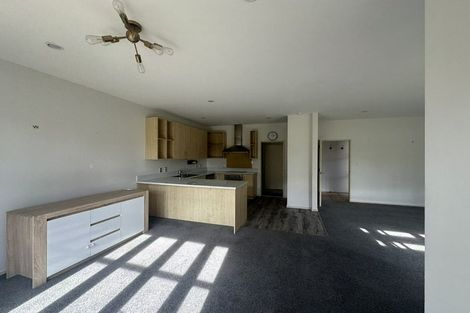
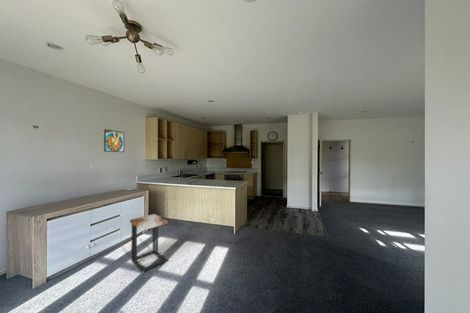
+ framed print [103,128,125,153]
+ side table [129,213,169,274]
